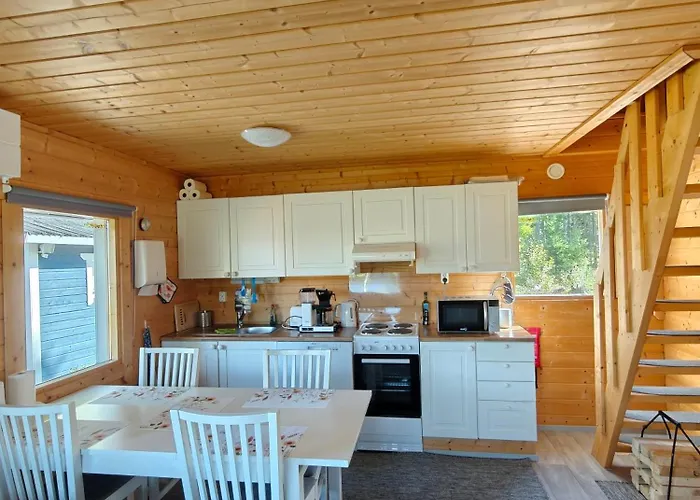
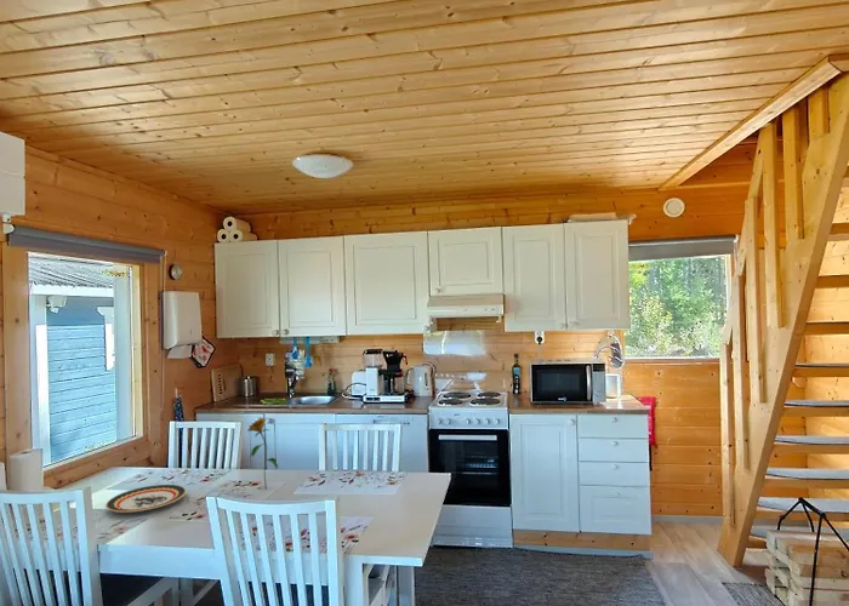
+ plate [104,484,187,514]
+ flower [246,417,280,490]
